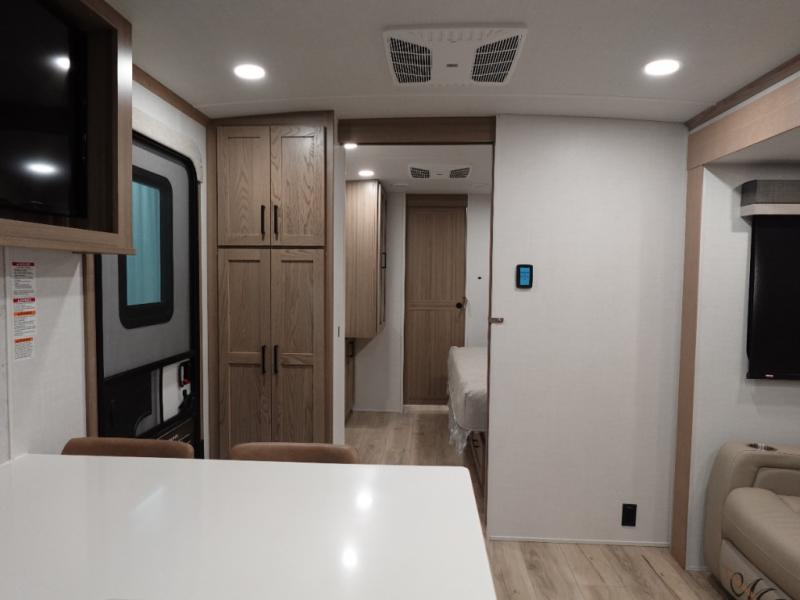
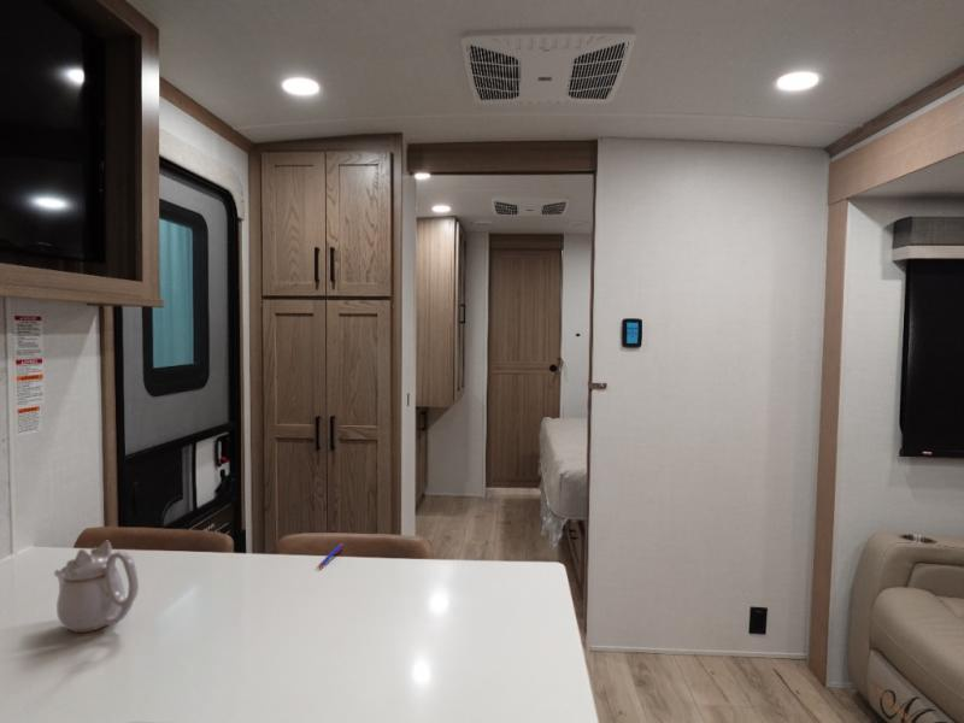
+ teapot [53,540,140,634]
+ pen [317,542,345,569]
